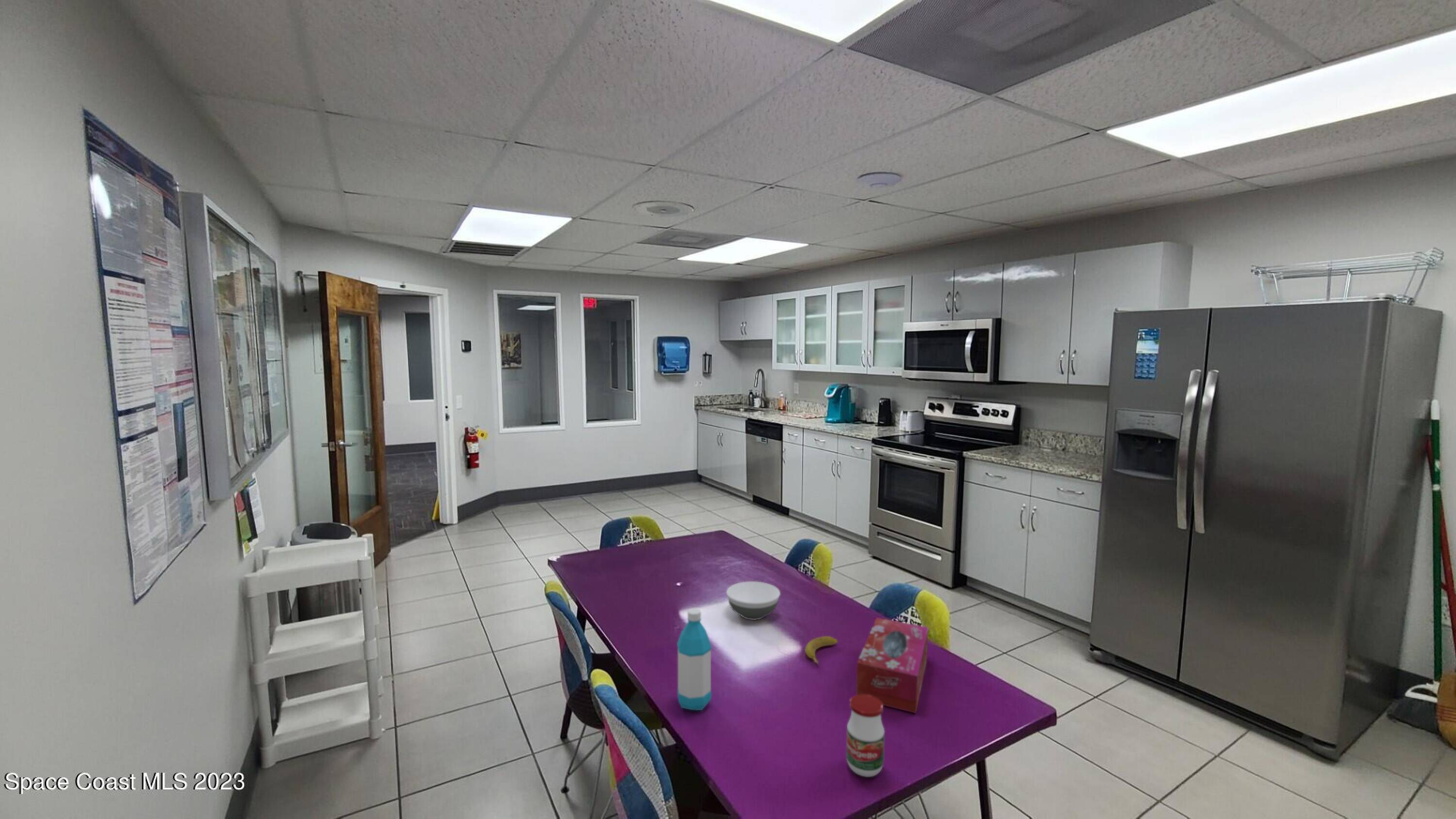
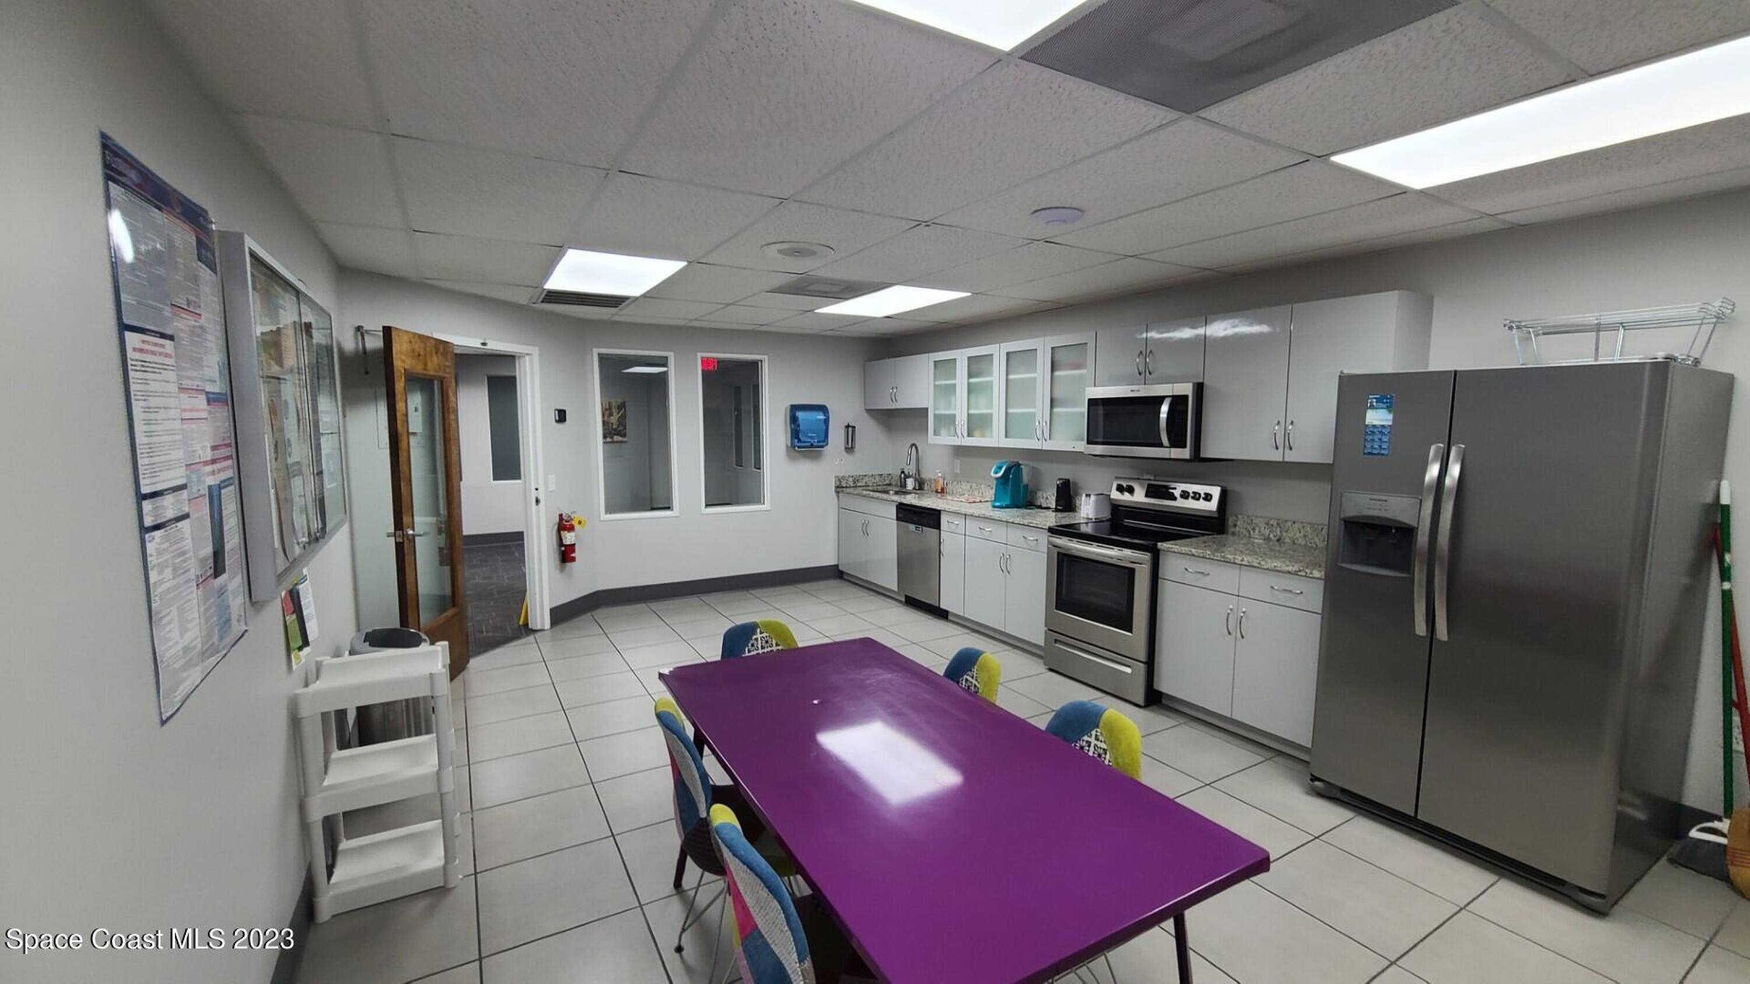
- water bottle [677,608,712,711]
- banana [804,636,838,664]
- tissue box [856,617,929,714]
- jar [845,694,885,777]
- bowl [726,581,781,621]
